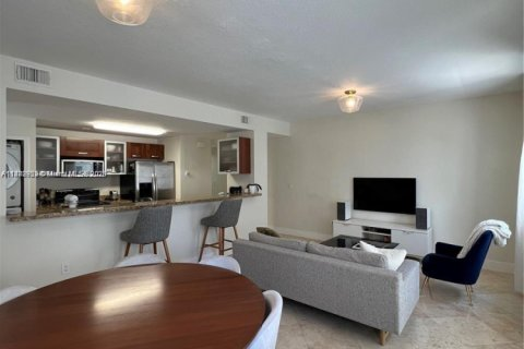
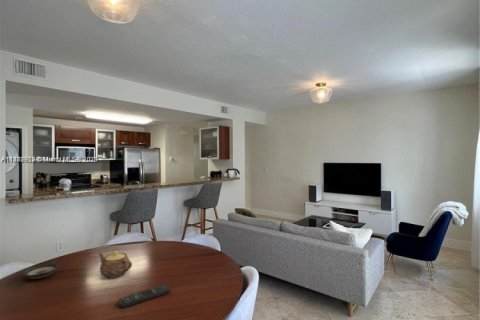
+ remote control [117,283,171,309]
+ teapot [97,250,133,279]
+ saucer [23,262,59,280]
